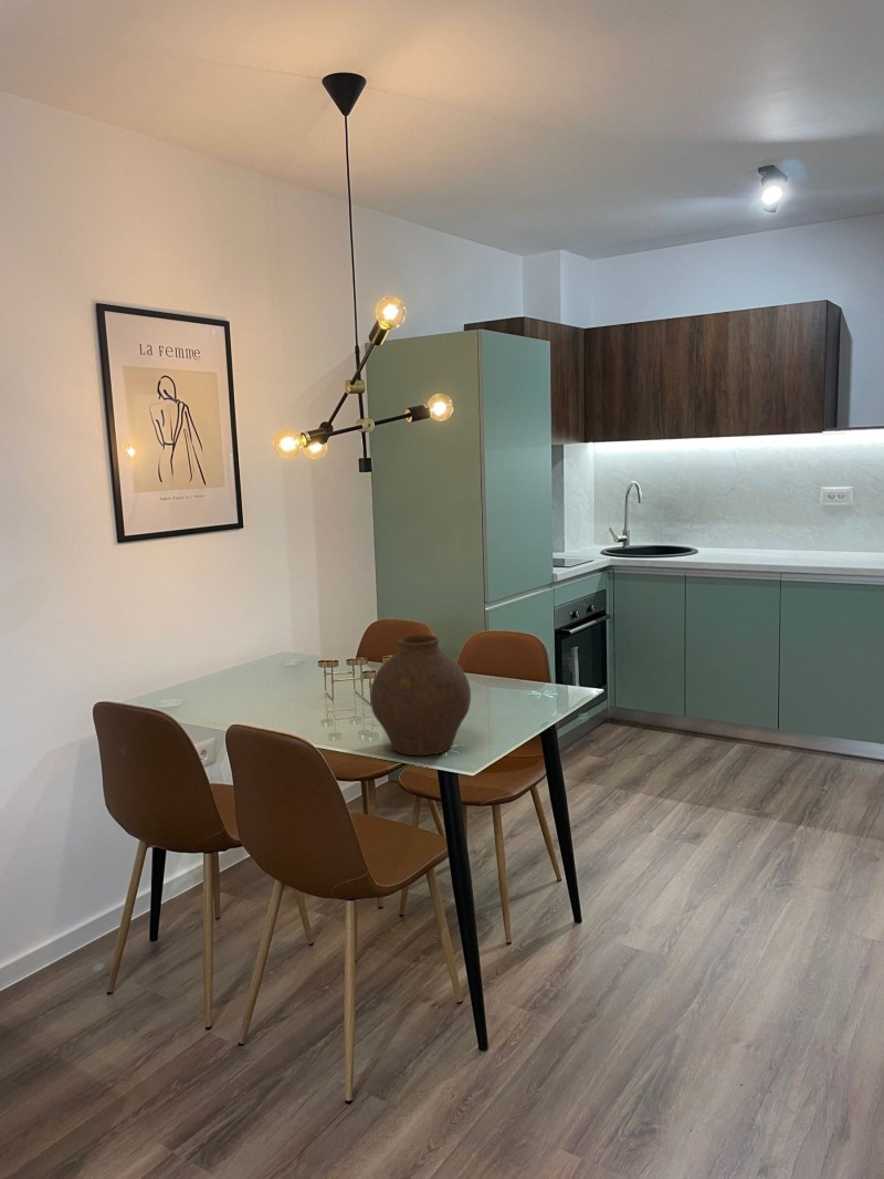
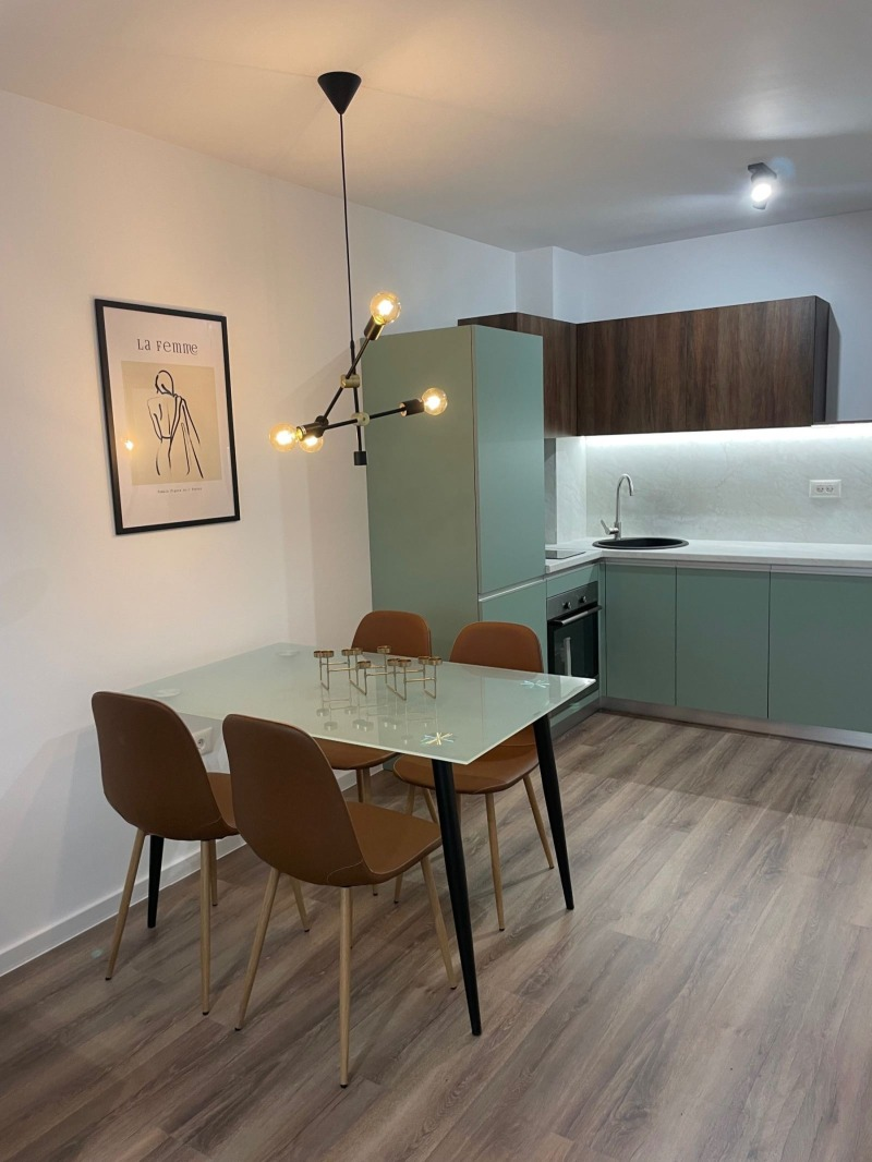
- vase [369,635,472,757]
